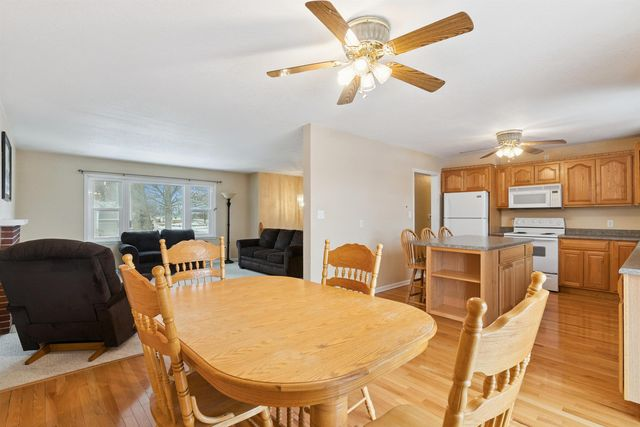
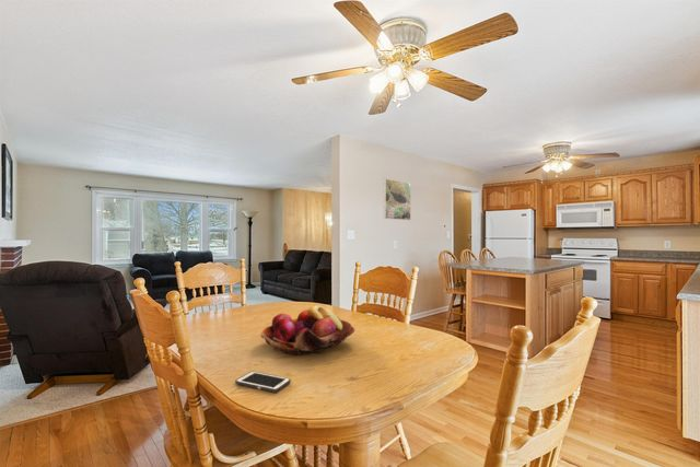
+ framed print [383,177,411,221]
+ cell phone [234,371,292,393]
+ fruit basket [259,305,355,355]
